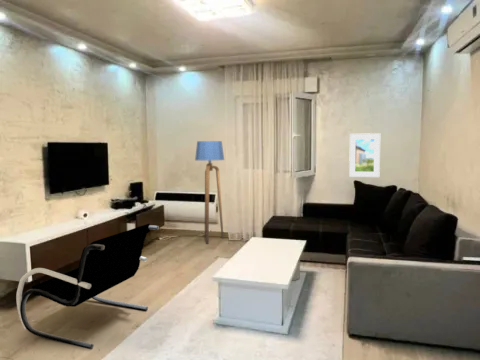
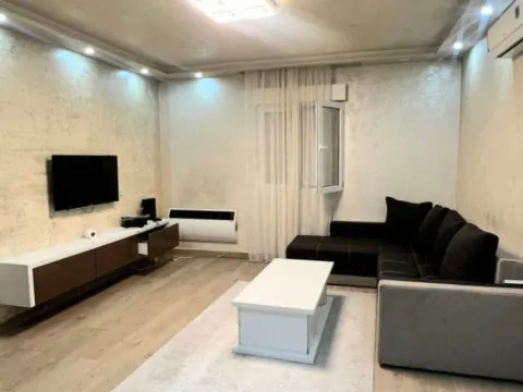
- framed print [348,132,381,178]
- lounge chair [15,222,160,350]
- floor lamp [194,140,225,245]
